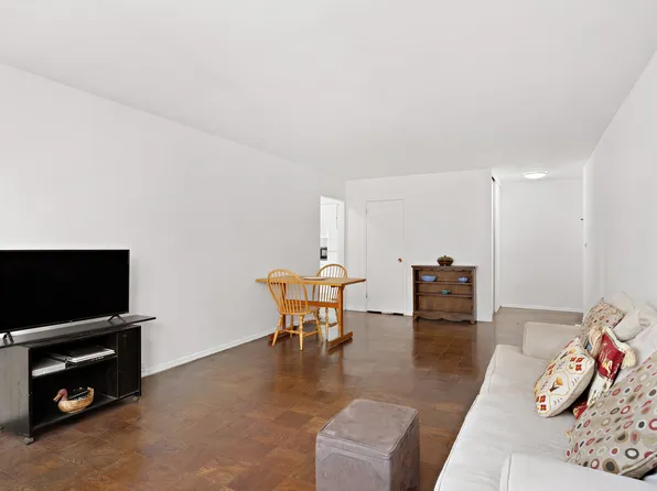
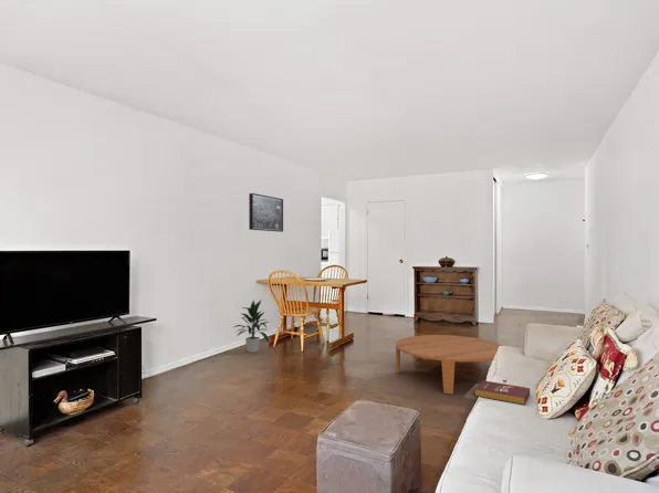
+ indoor plant [231,300,271,354]
+ wall art [248,192,284,233]
+ book [473,379,531,406]
+ coffee table [395,334,508,396]
